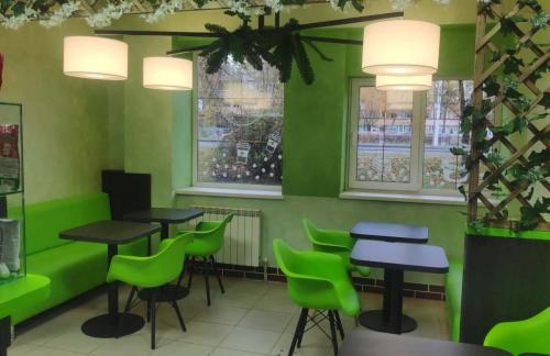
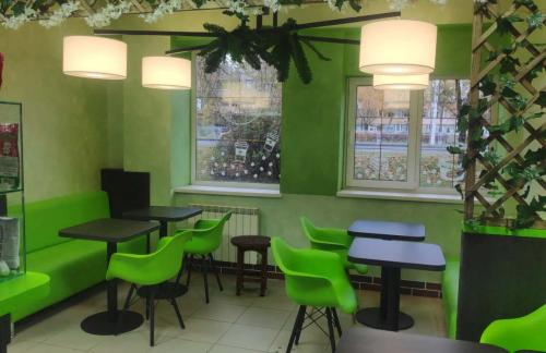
+ stool [229,234,272,297]
